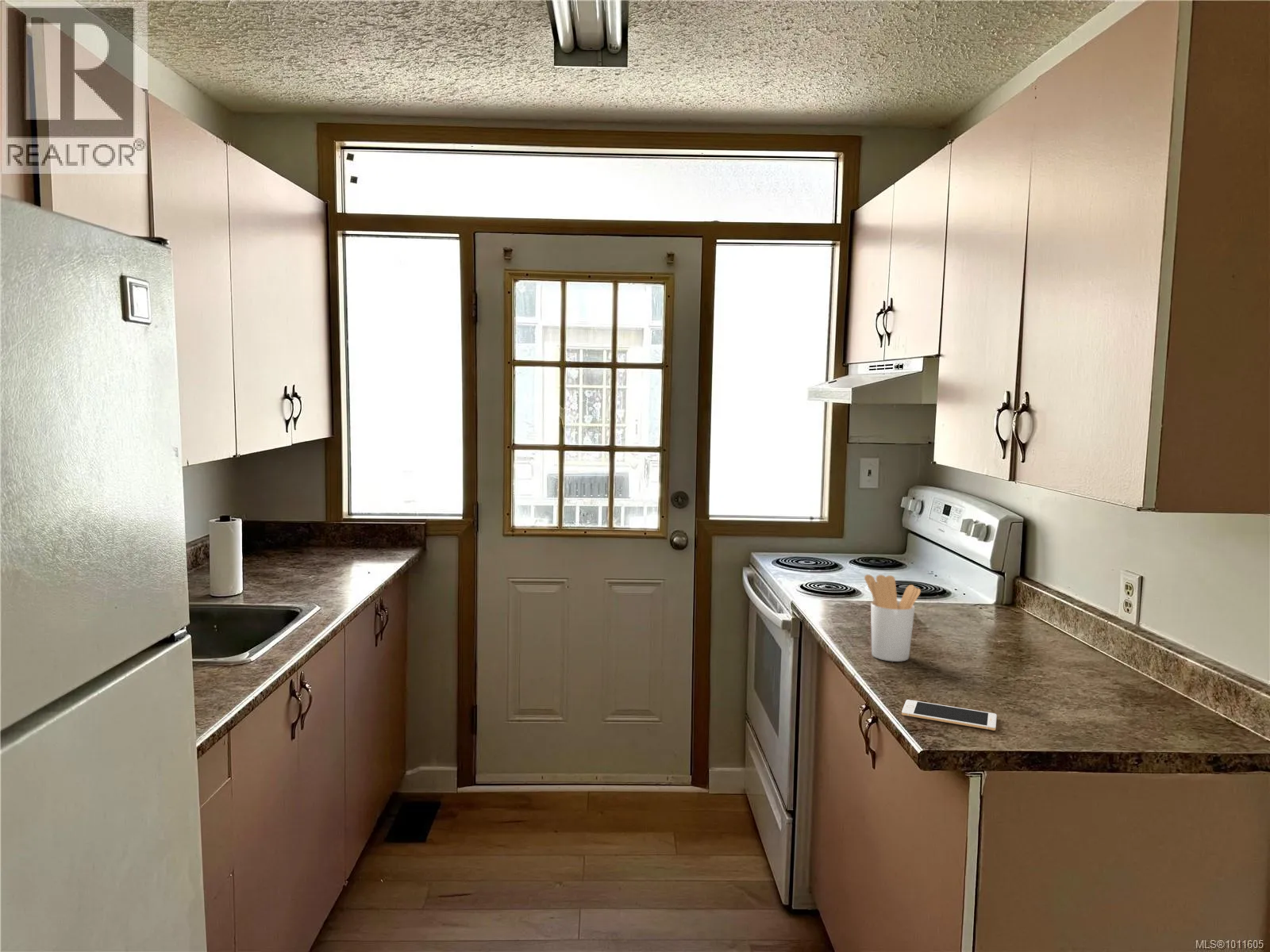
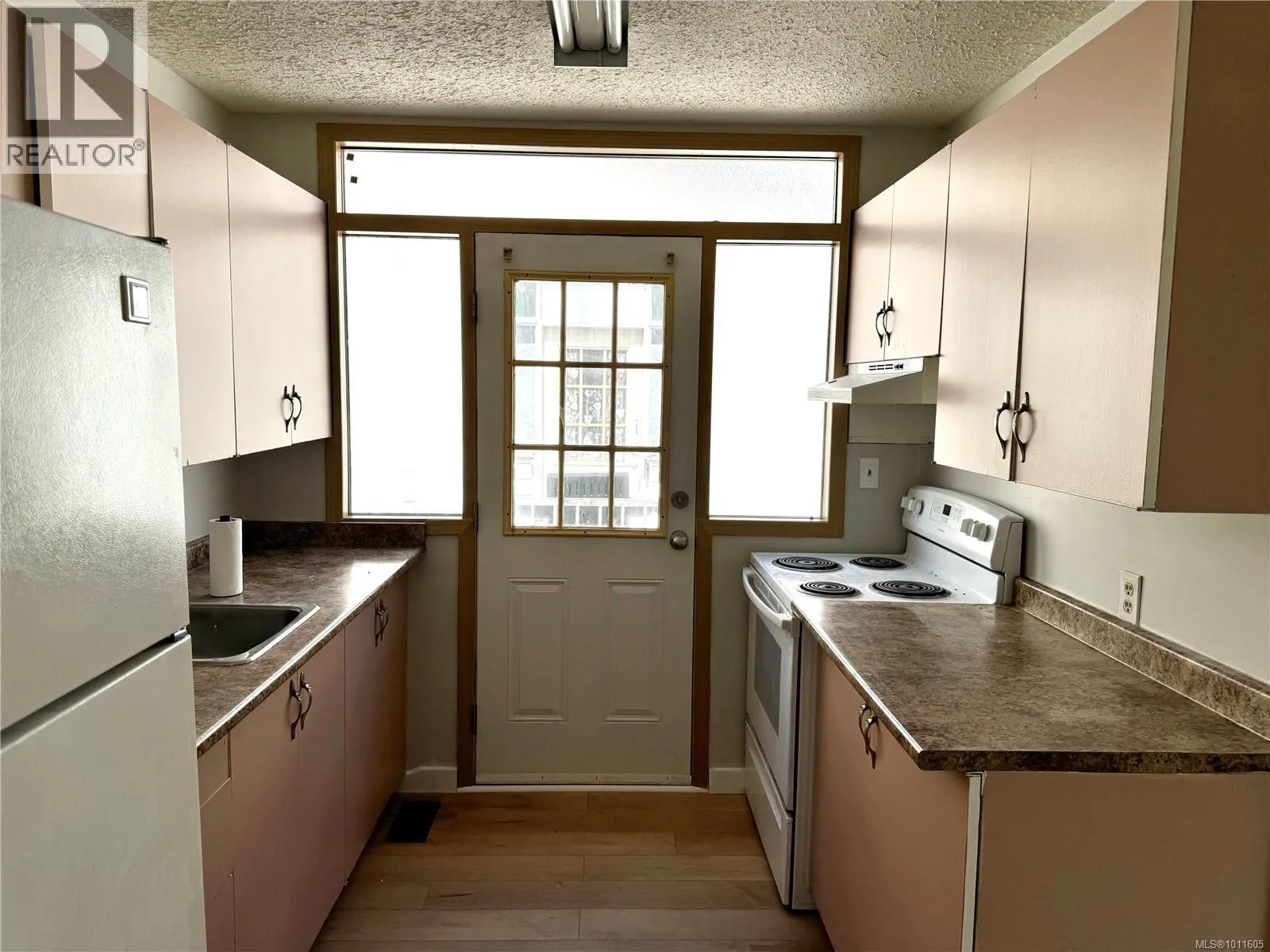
- cell phone [901,699,998,731]
- utensil holder [864,574,922,662]
